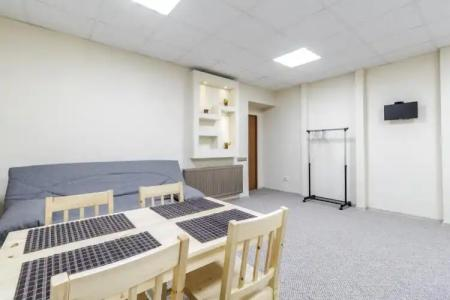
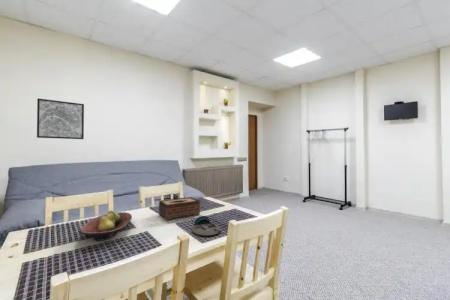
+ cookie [191,215,222,237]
+ fruit bowl [79,210,133,242]
+ wall art [36,97,85,140]
+ tissue box [158,196,201,221]
